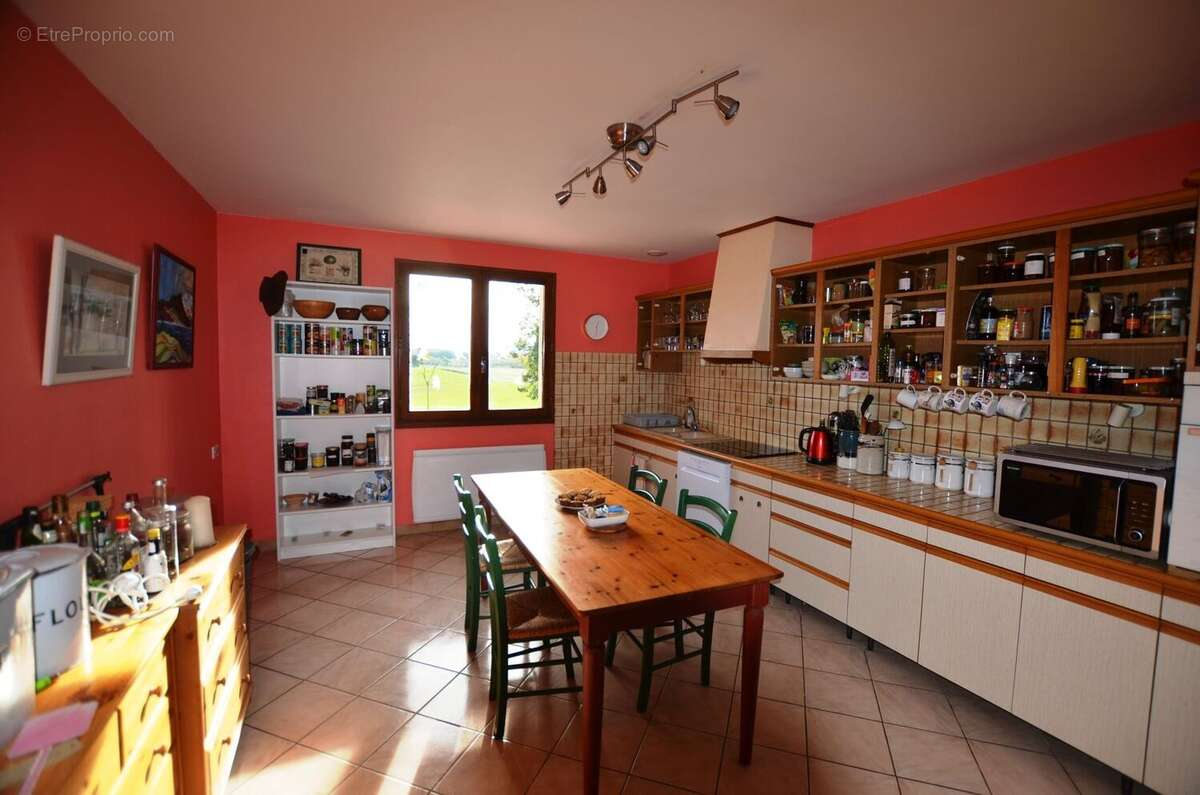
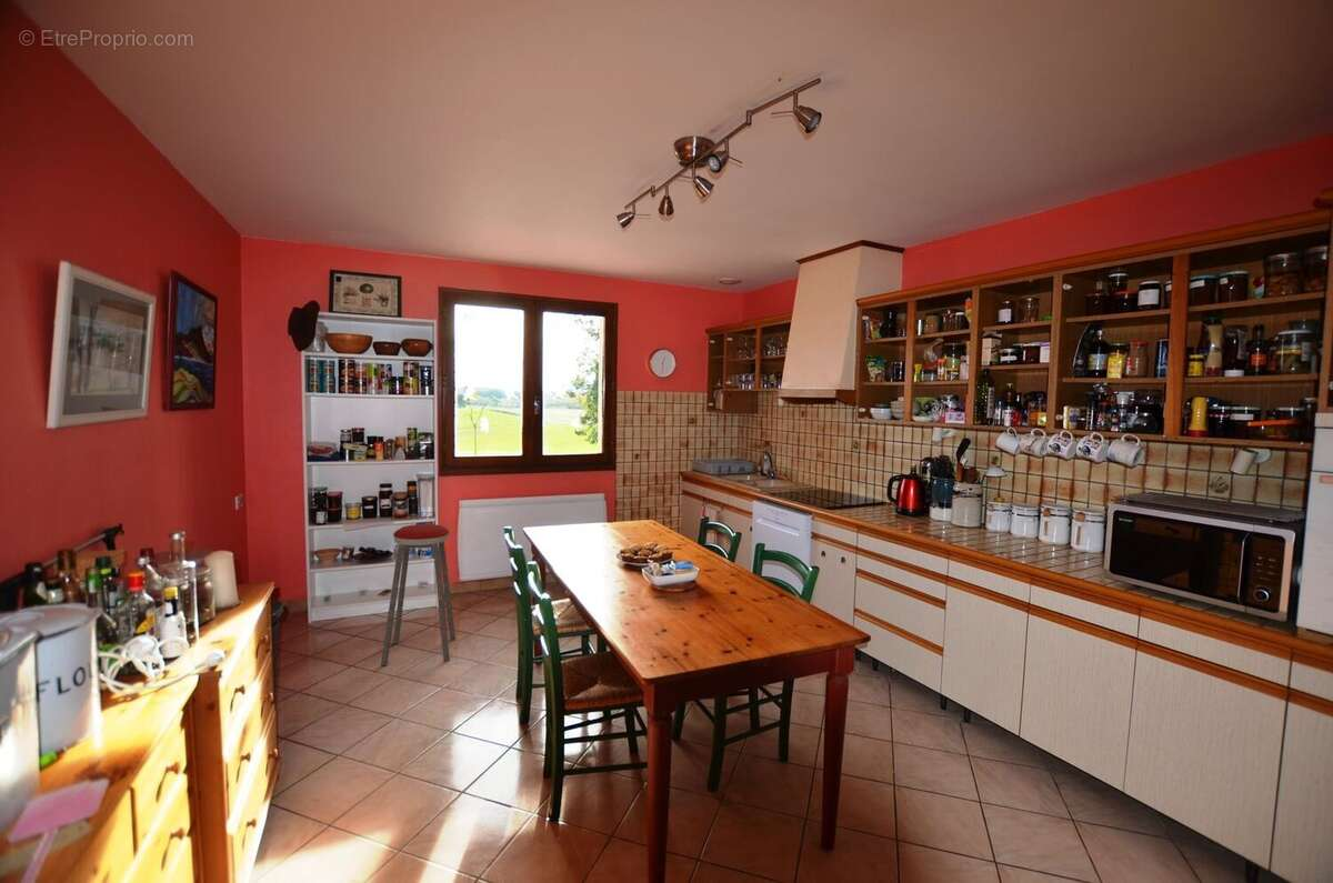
+ music stool [380,523,457,666]
